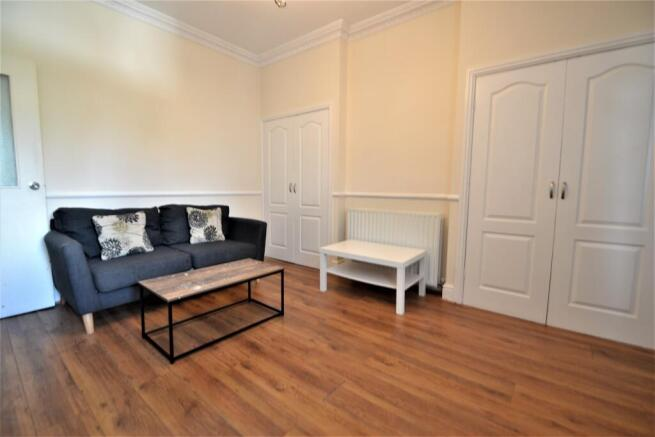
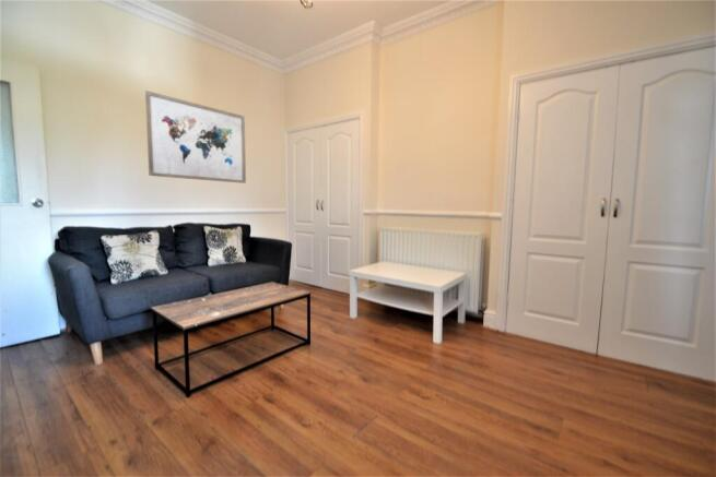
+ wall art [144,90,247,184]
